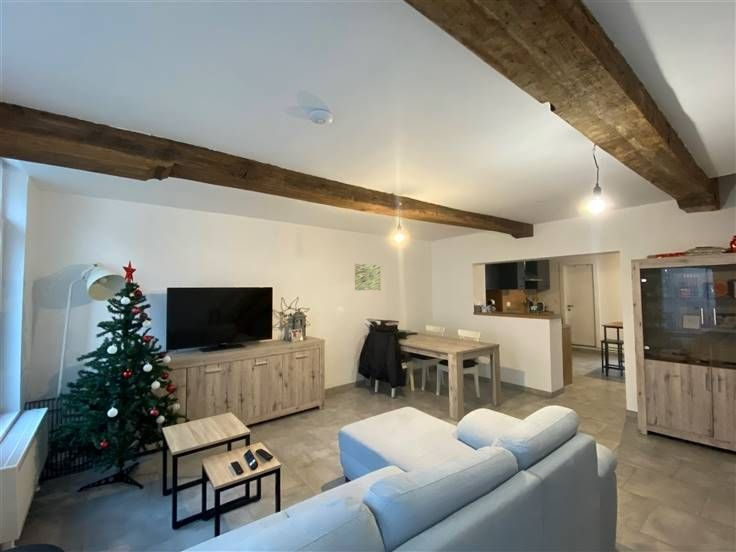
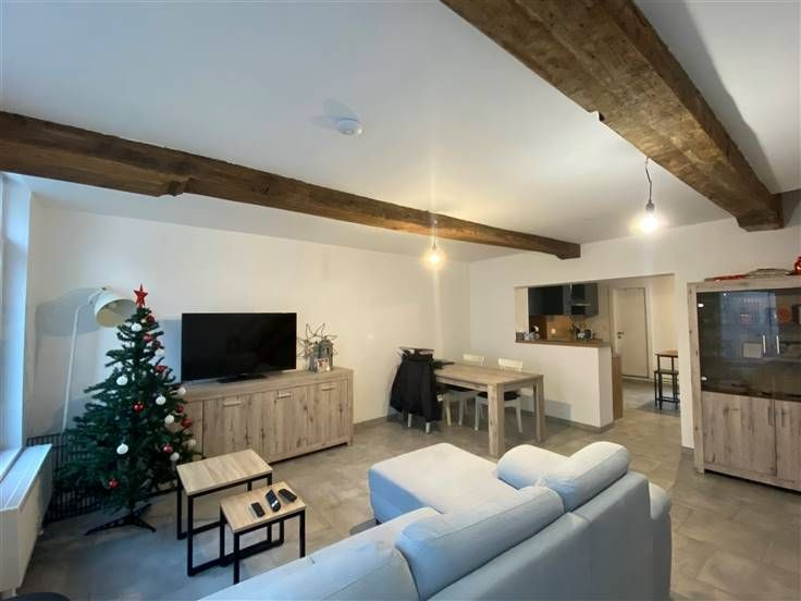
- wall art [354,263,382,291]
